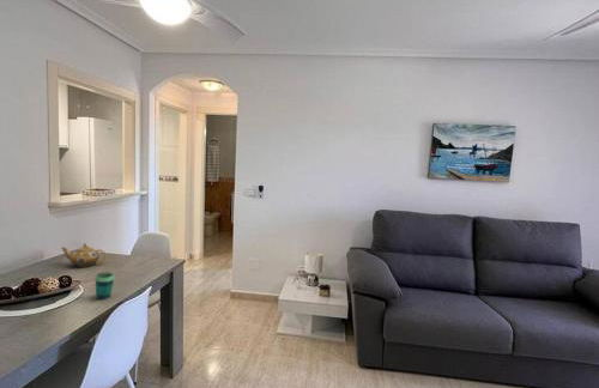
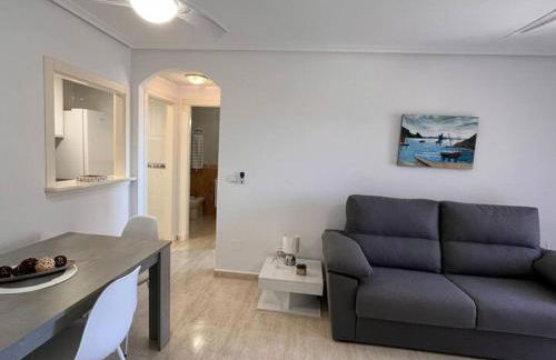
- teapot [60,242,108,268]
- cup [93,271,116,301]
